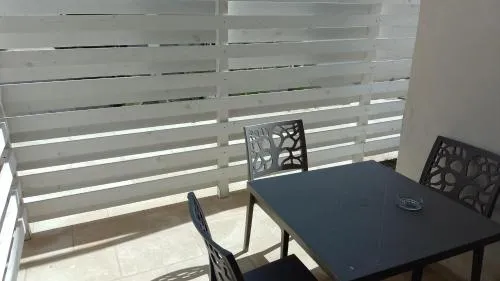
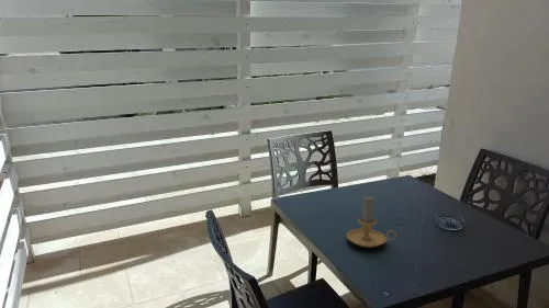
+ candle [346,195,397,249]
